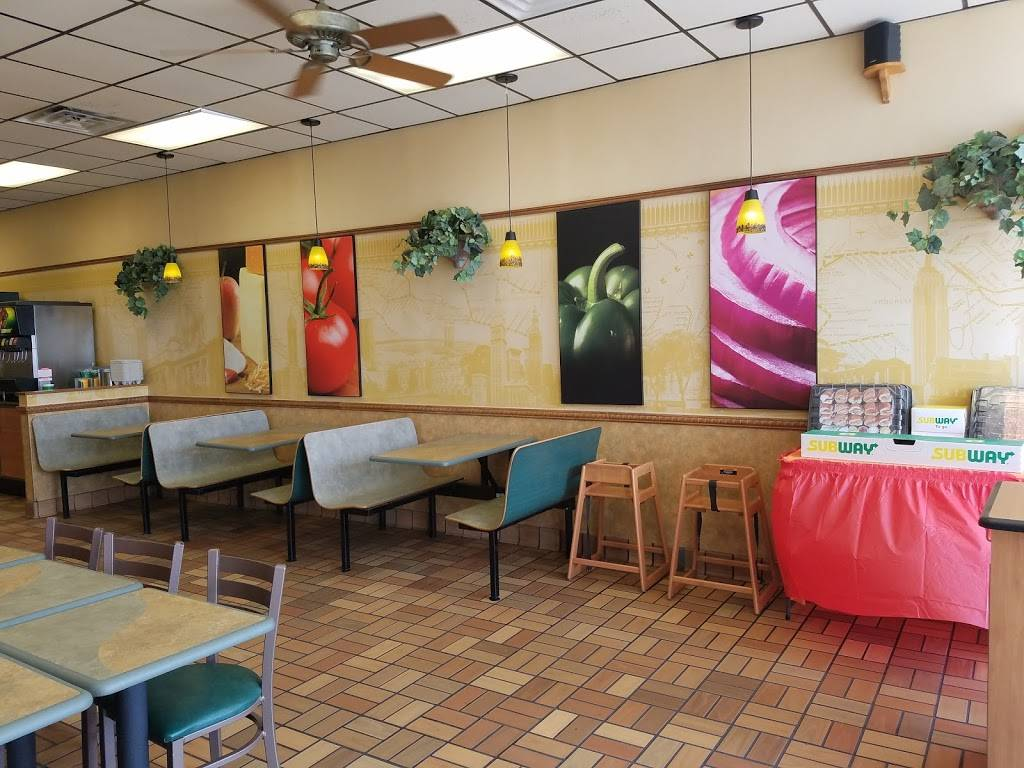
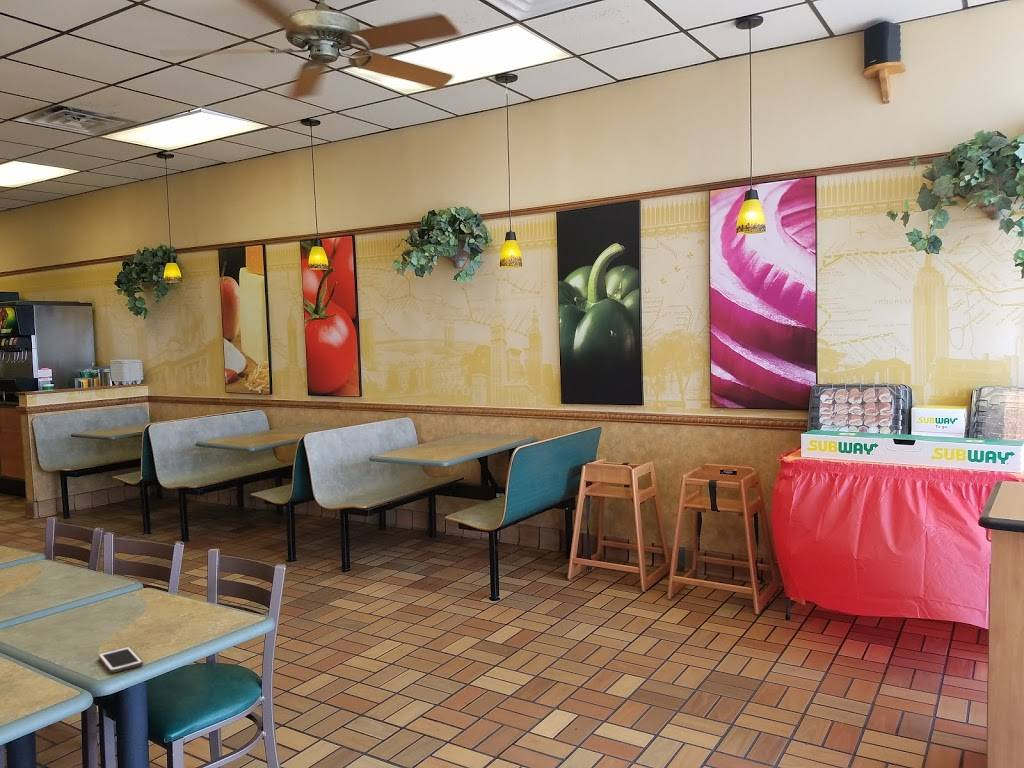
+ cell phone [97,646,144,674]
